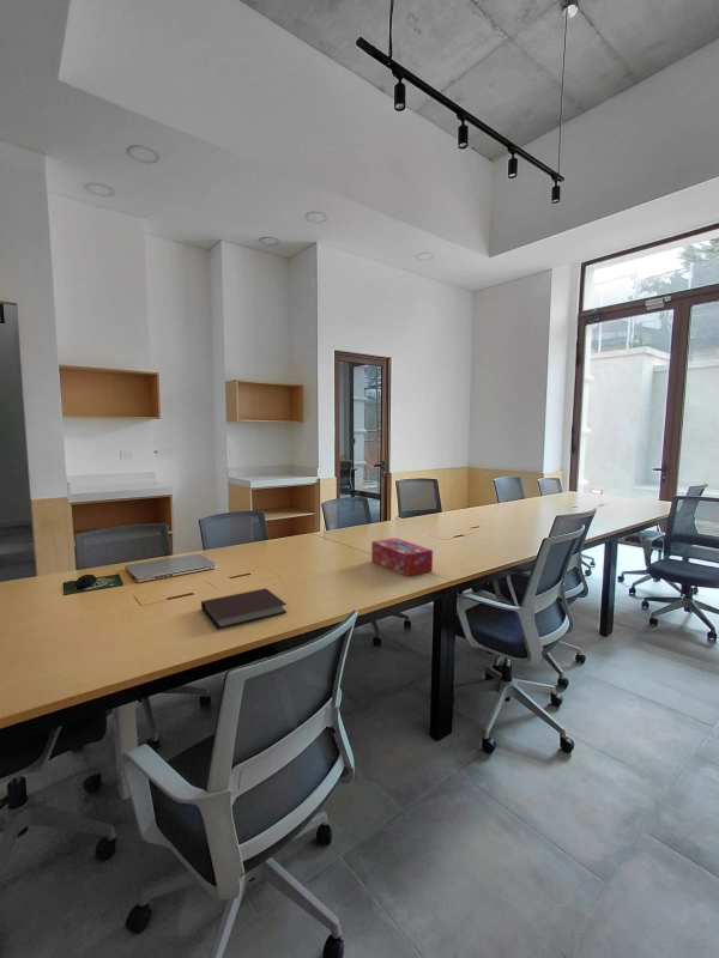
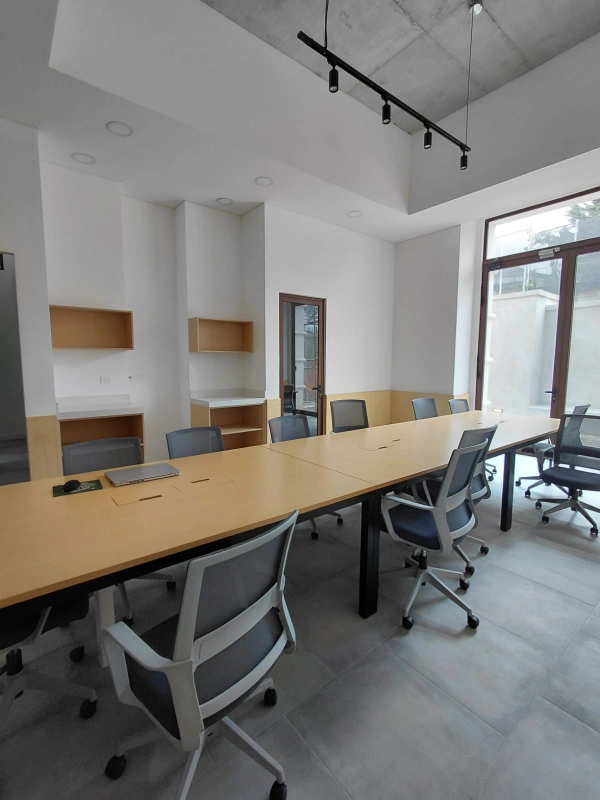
- notebook [200,587,288,630]
- tissue box [370,536,434,577]
